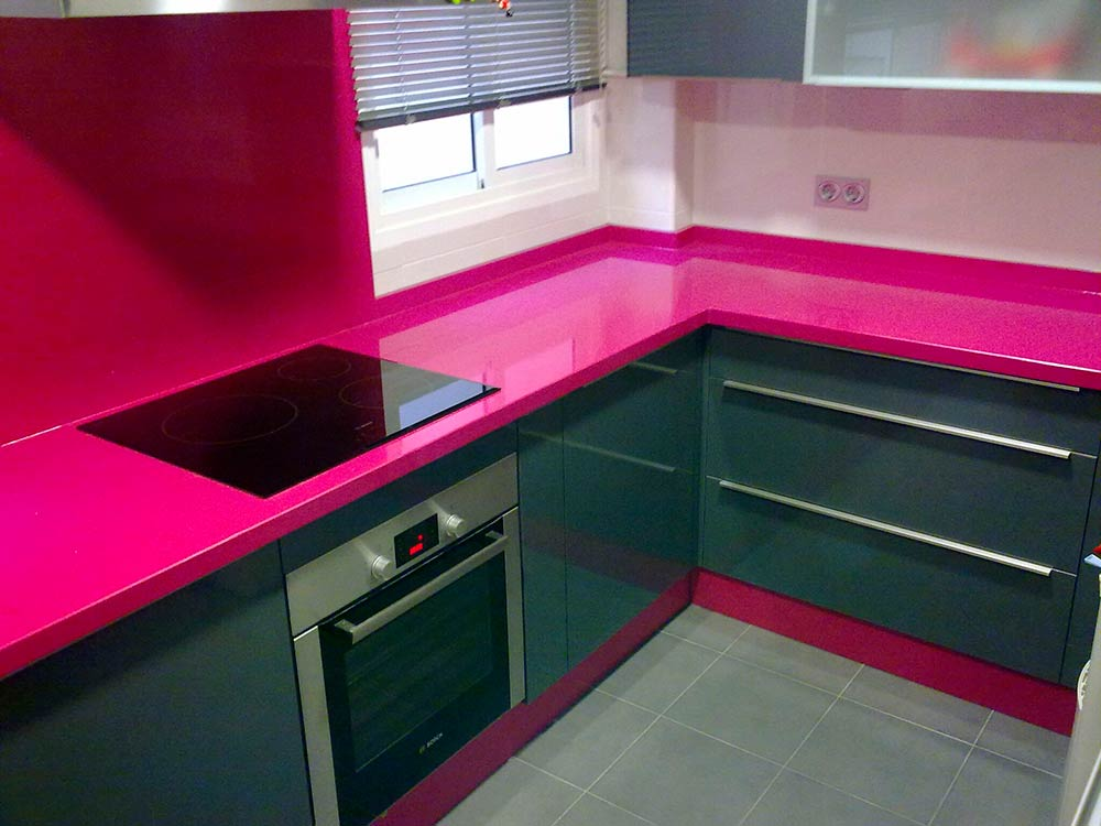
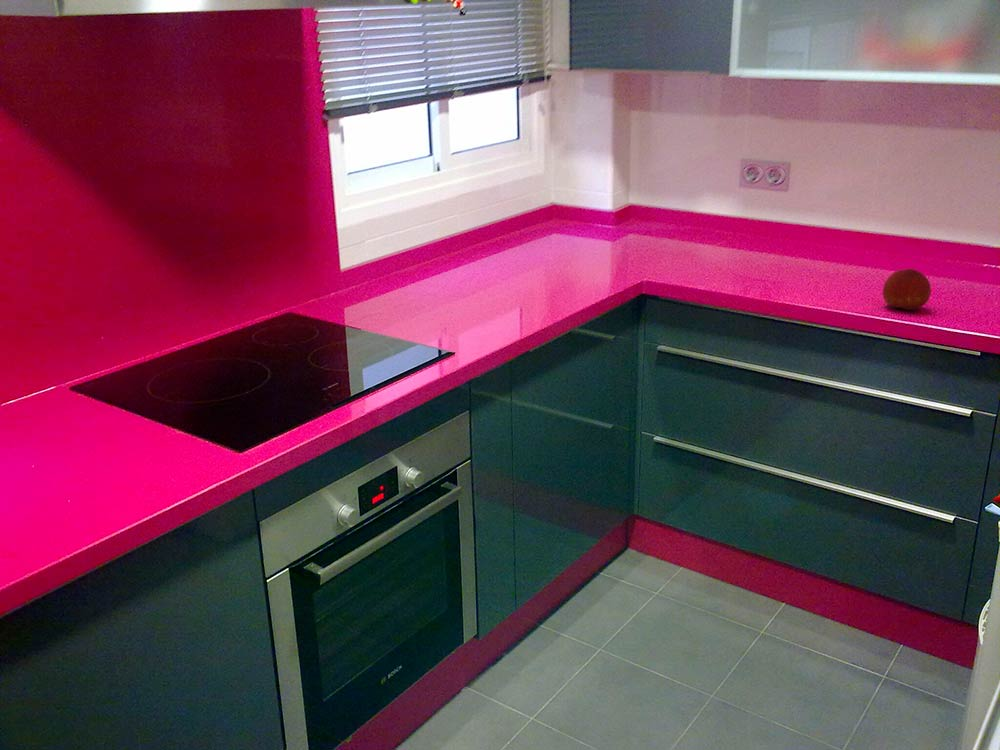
+ fruit [882,268,932,313]
